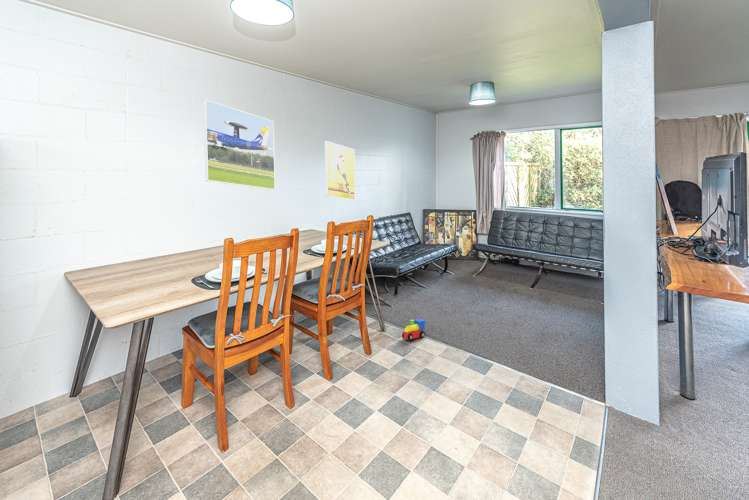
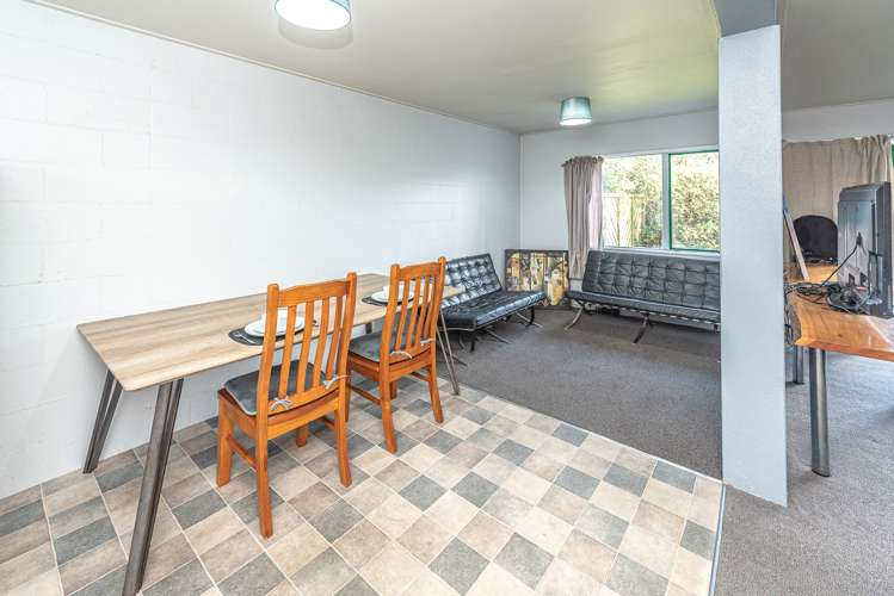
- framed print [203,99,276,191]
- toy train [401,318,427,342]
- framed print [324,140,356,201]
